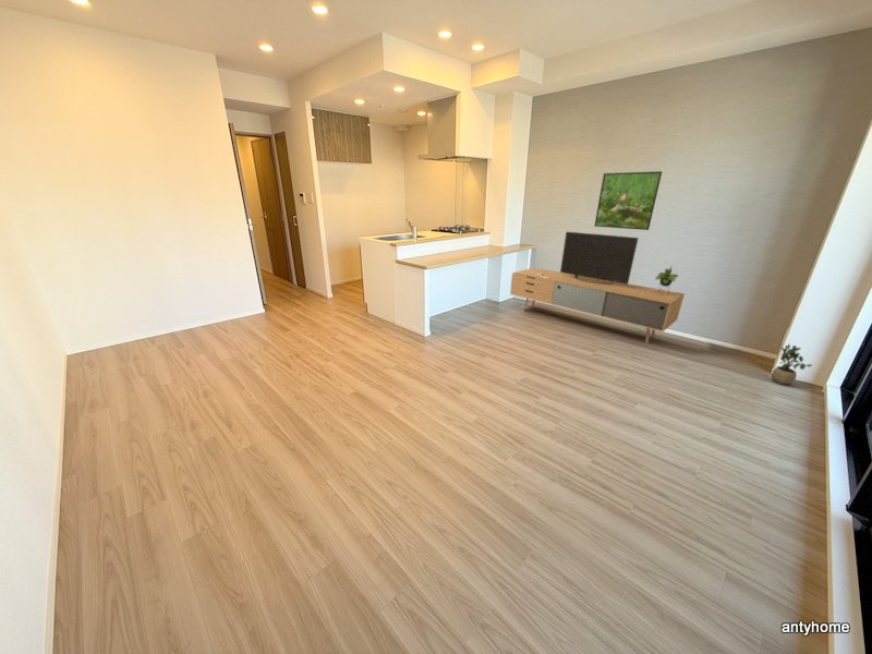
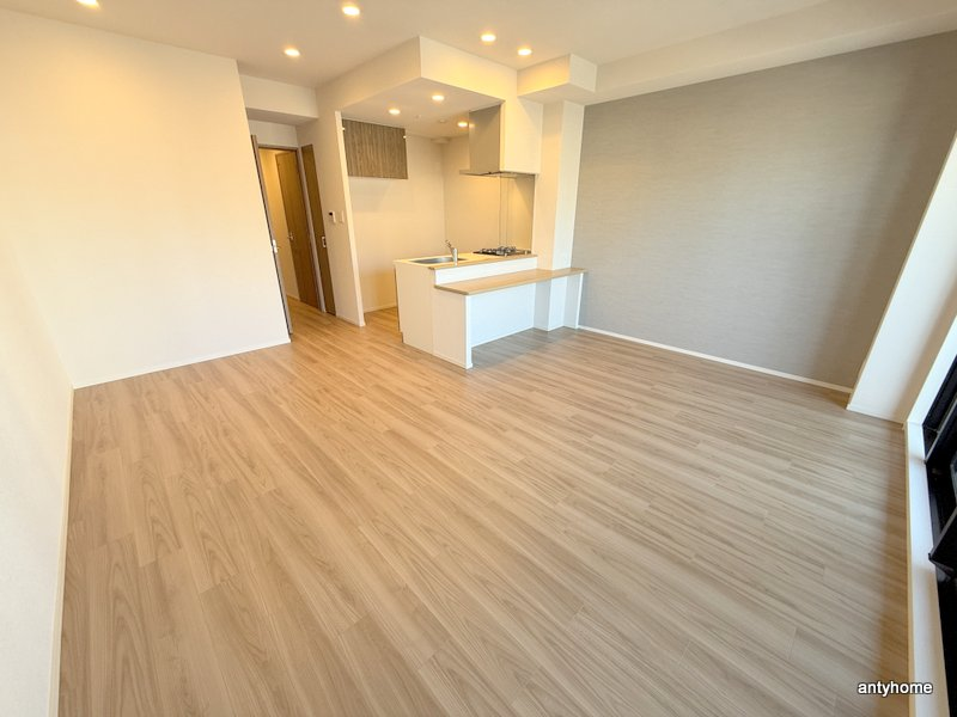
- potted plant [771,342,813,386]
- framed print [593,170,663,231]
- media console [509,231,686,344]
